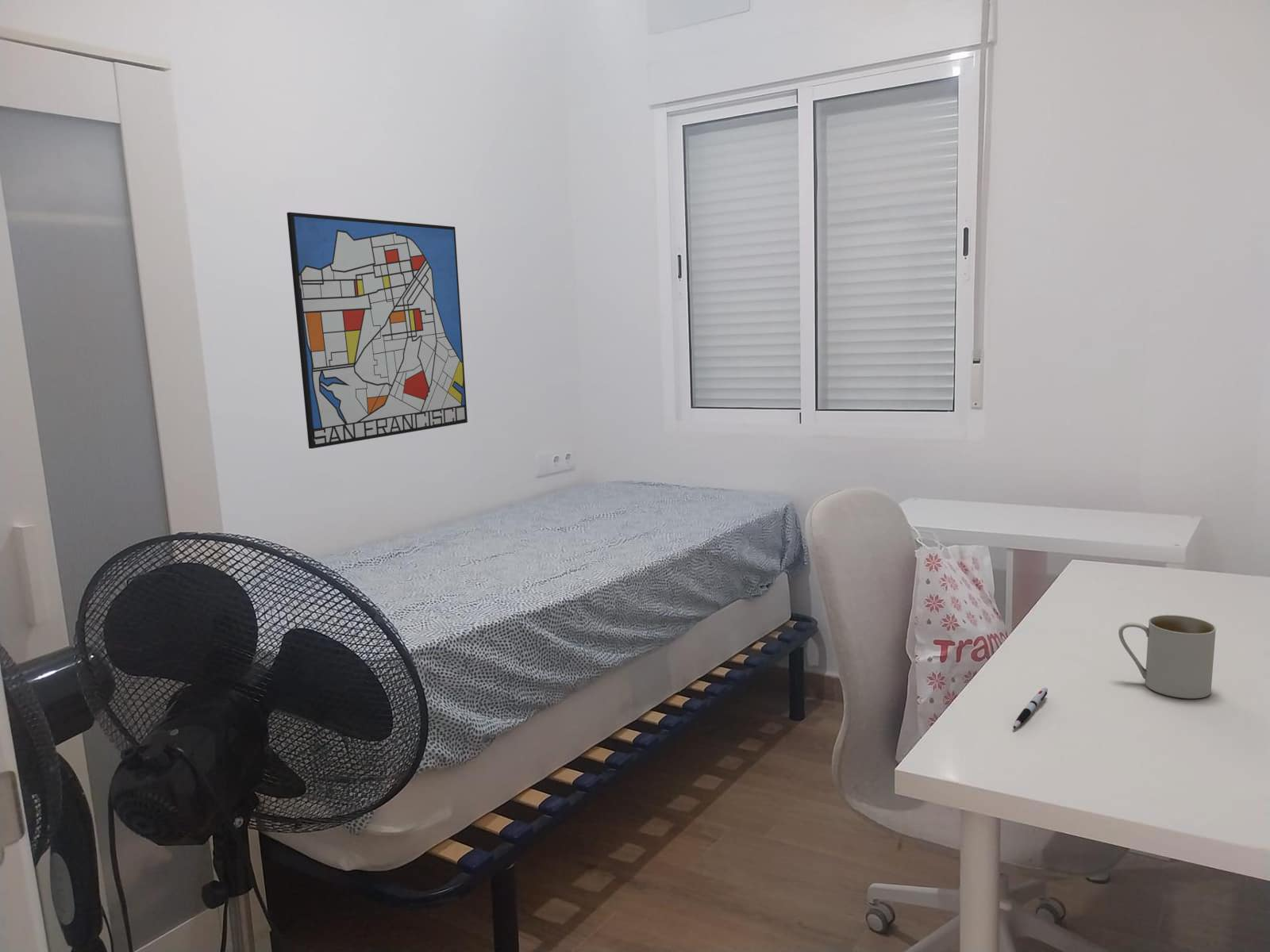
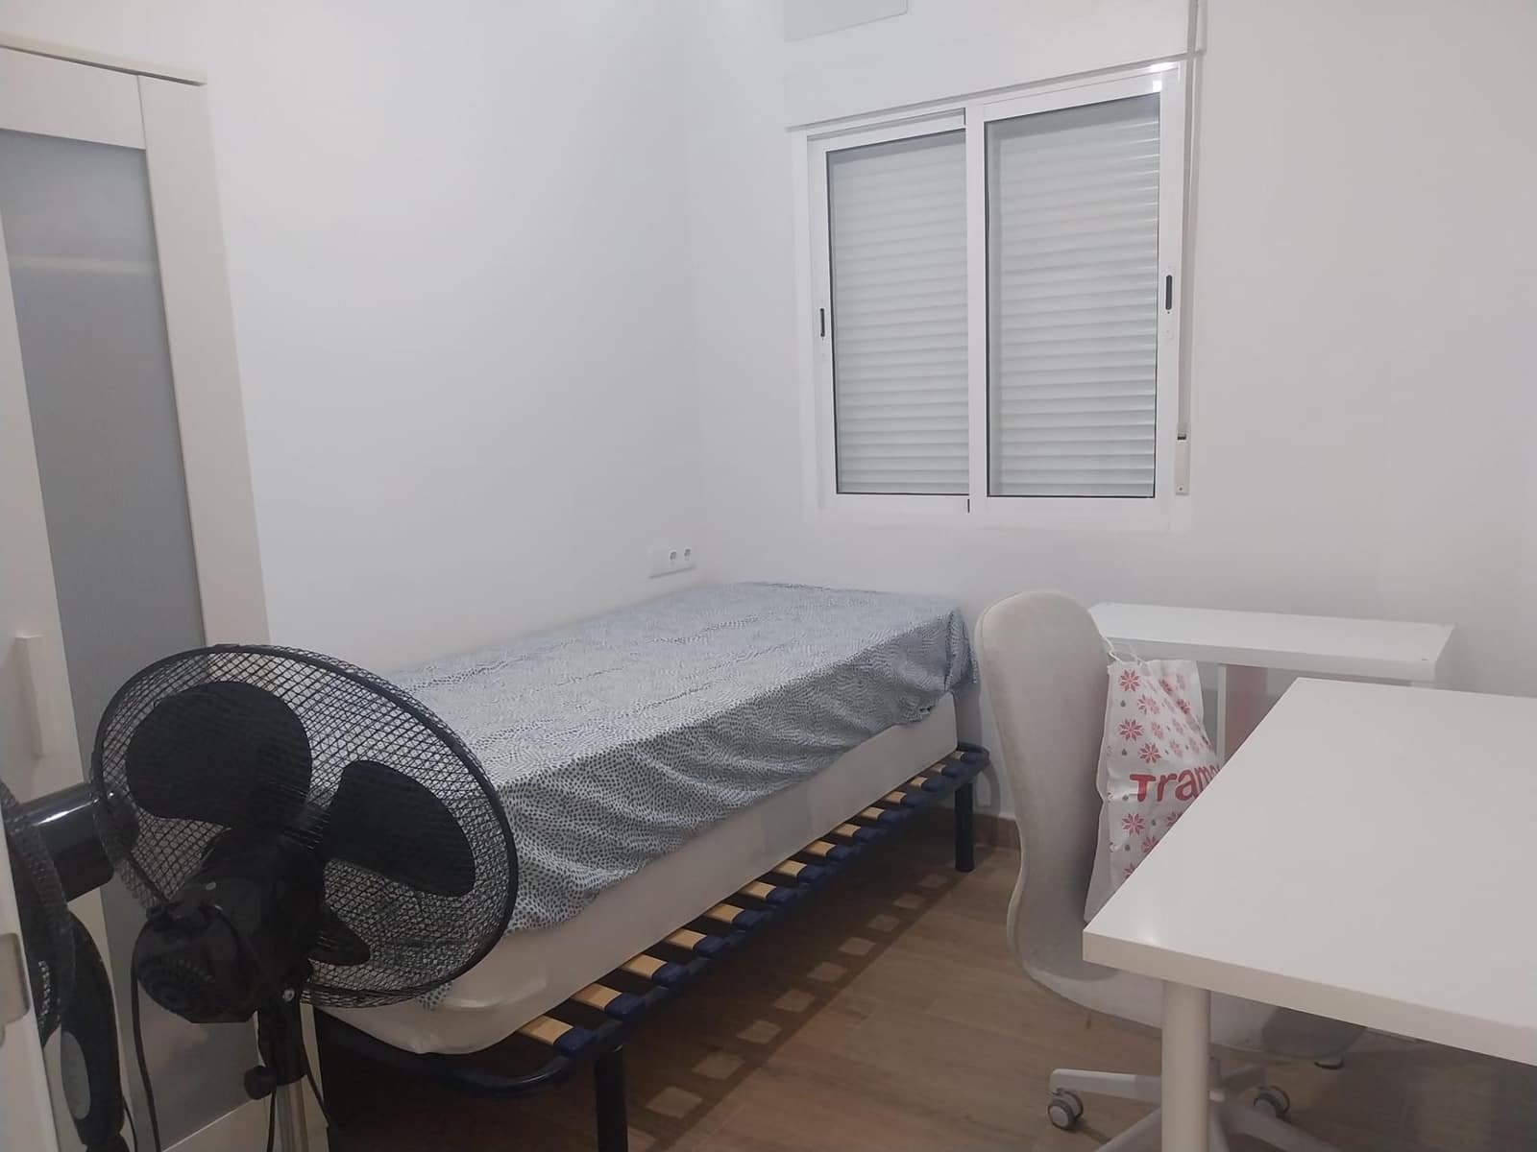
- pen [1013,686,1049,729]
- mug [1118,614,1217,699]
- wall art [286,211,468,449]
